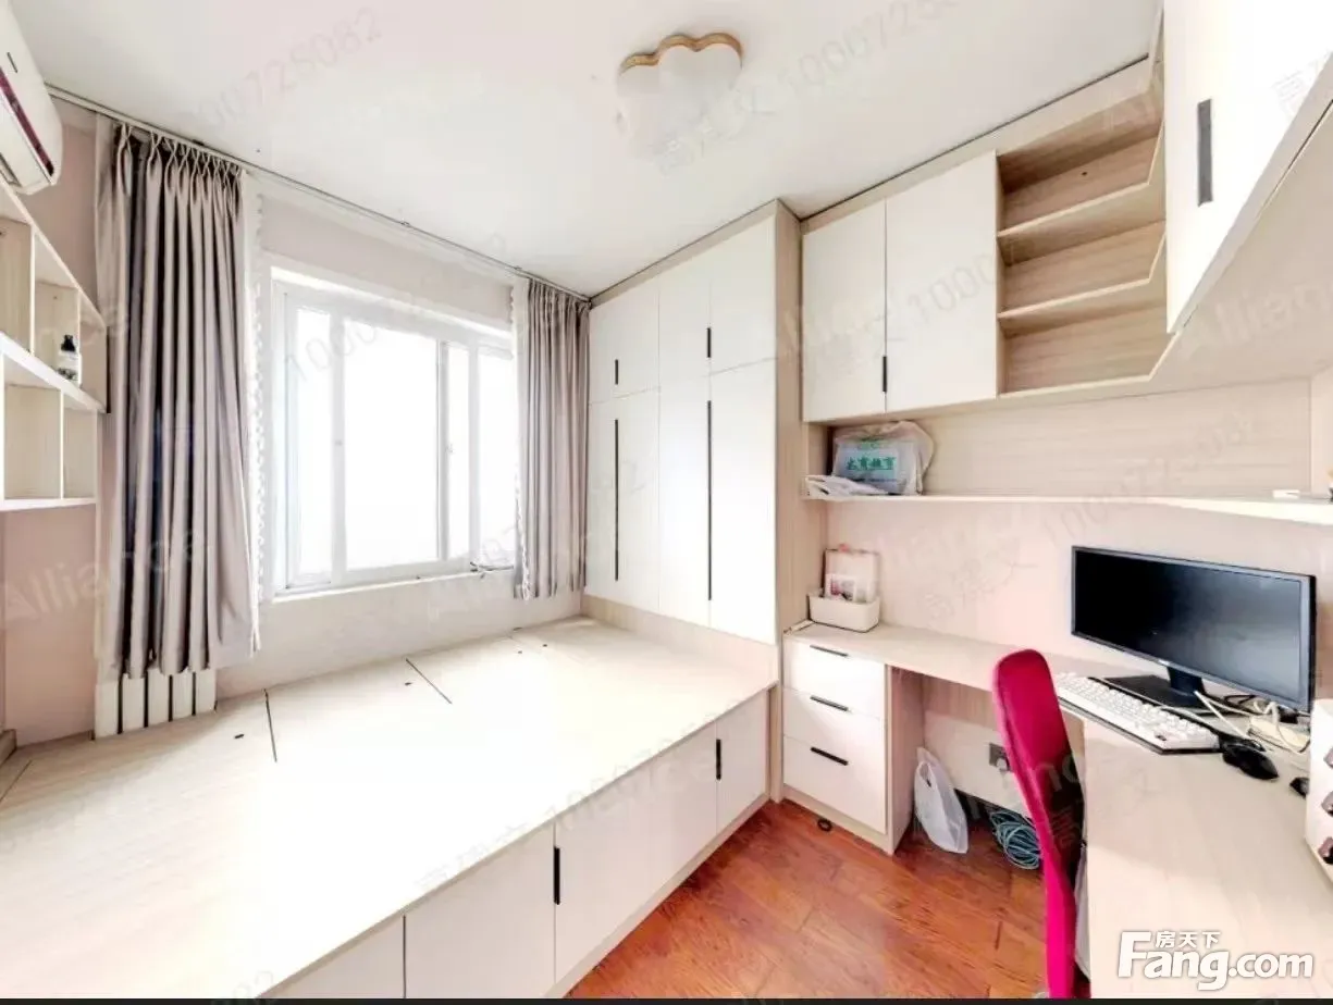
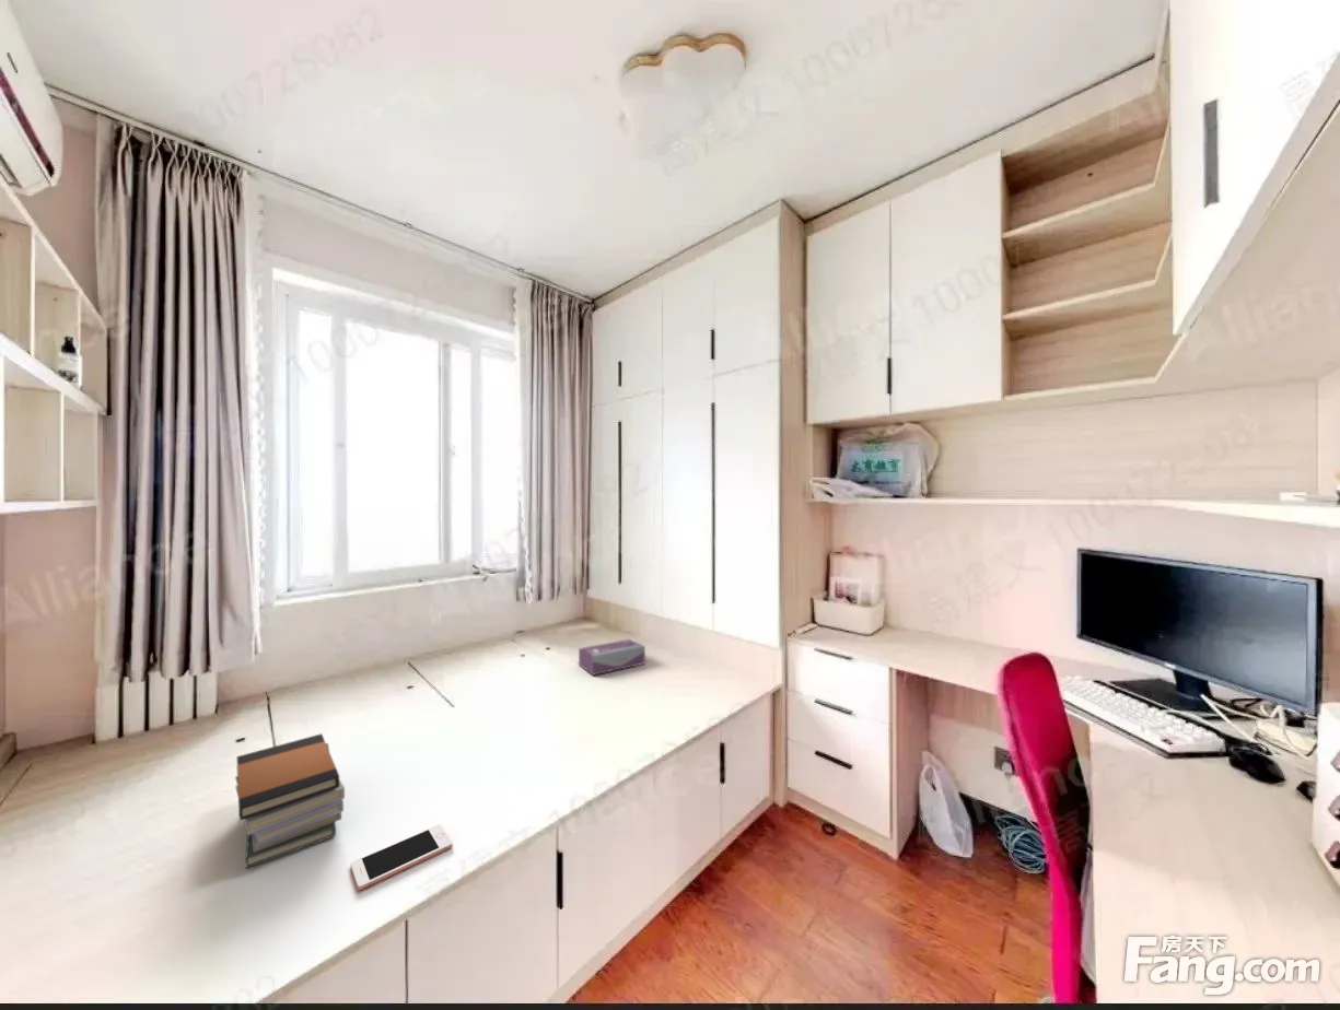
+ tissue box [578,638,646,677]
+ book stack [234,732,346,870]
+ cell phone [350,823,453,891]
